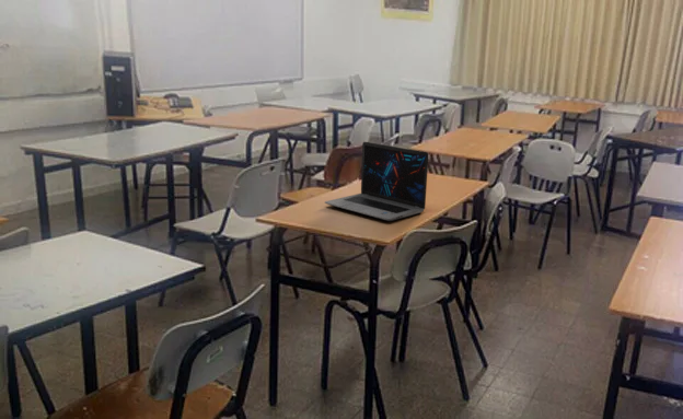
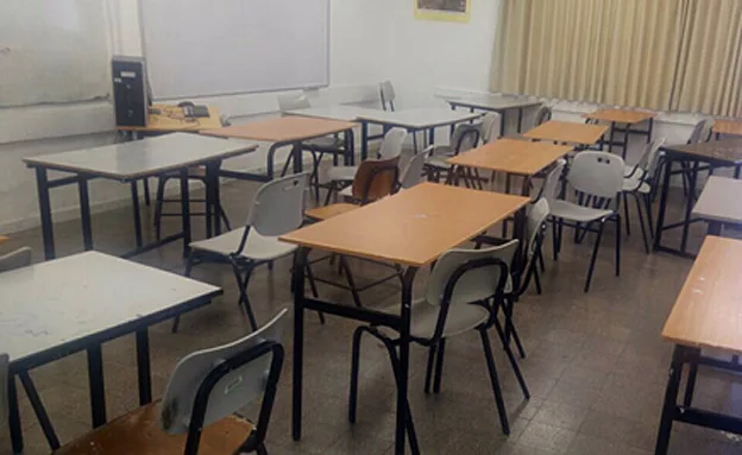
- laptop [324,141,429,222]
